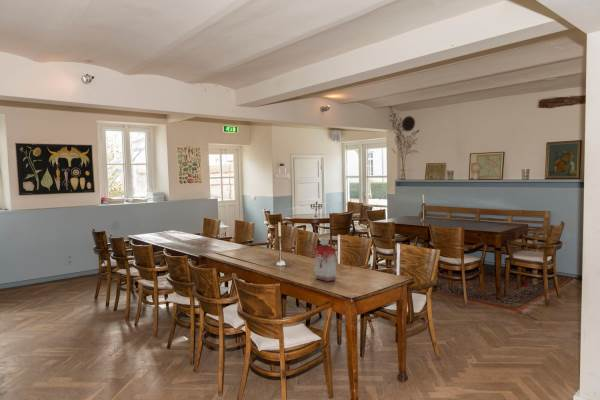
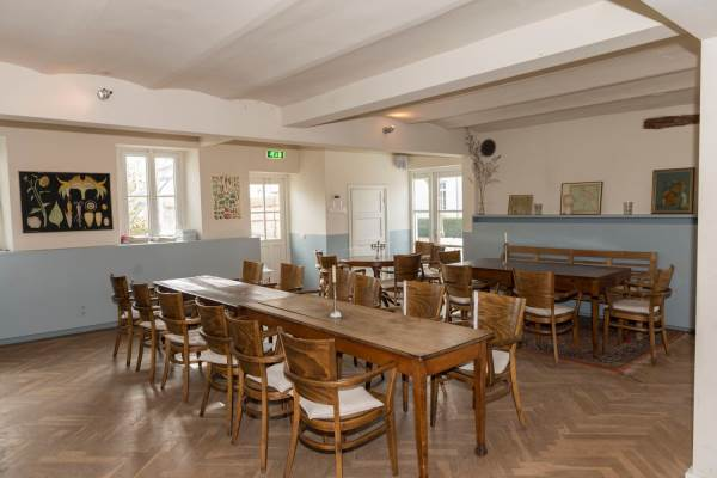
- bottle [313,237,337,282]
